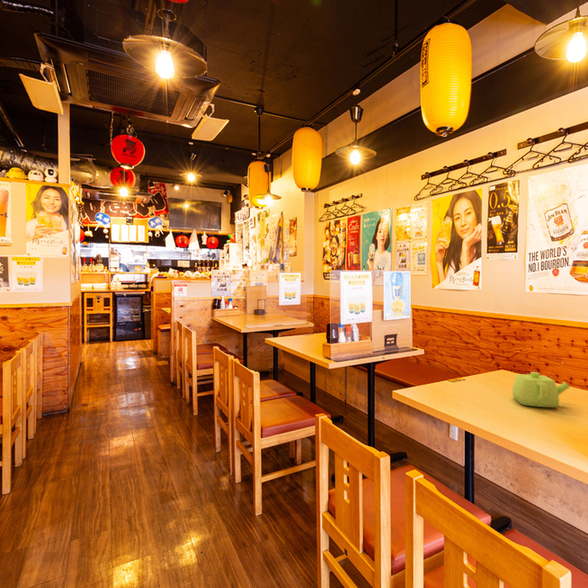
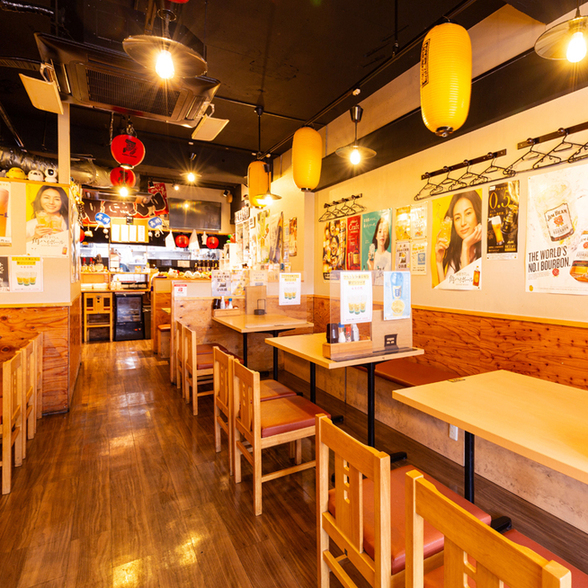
- teapot [511,371,571,408]
